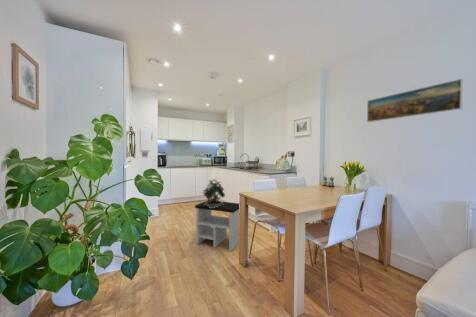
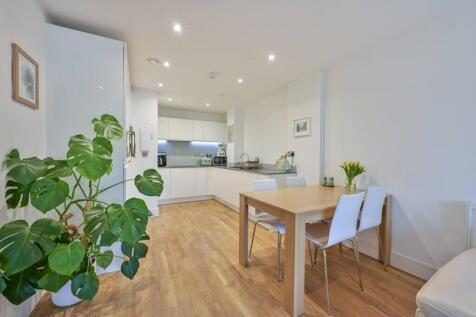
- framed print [366,78,464,123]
- side table [194,200,240,252]
- potted plant [202,178,226,208]
